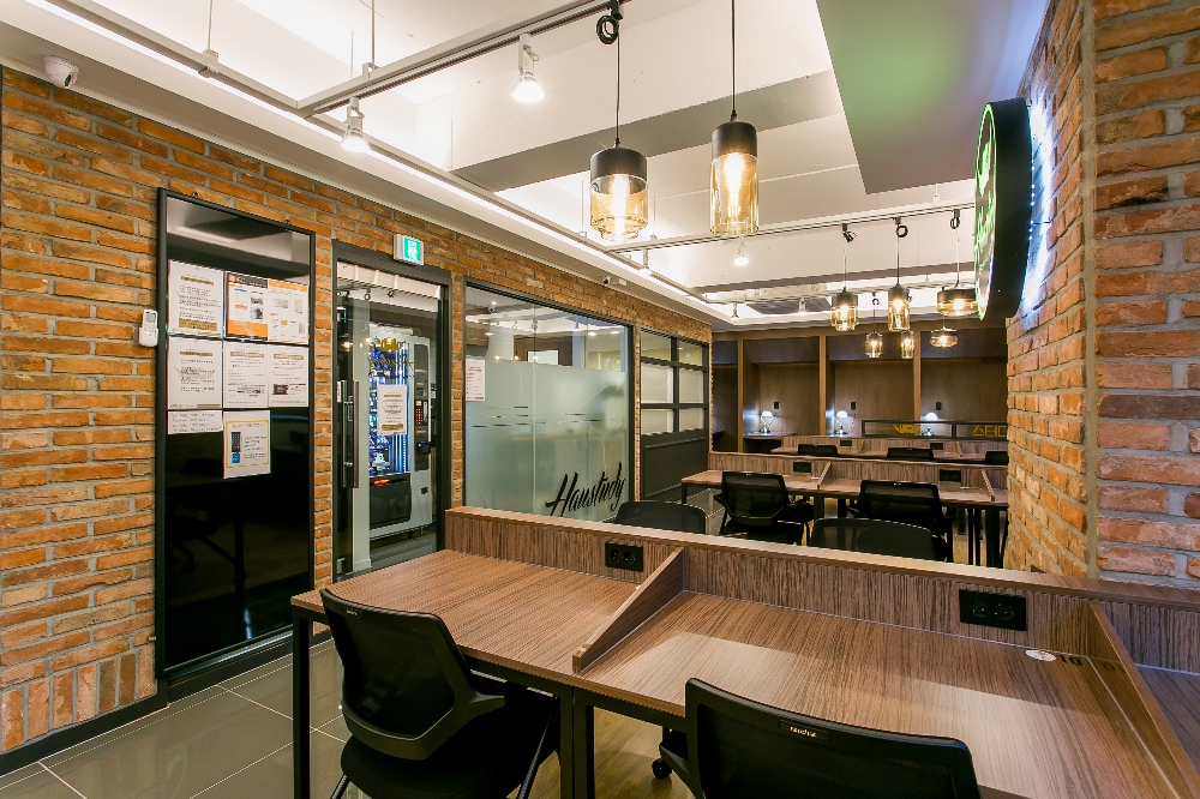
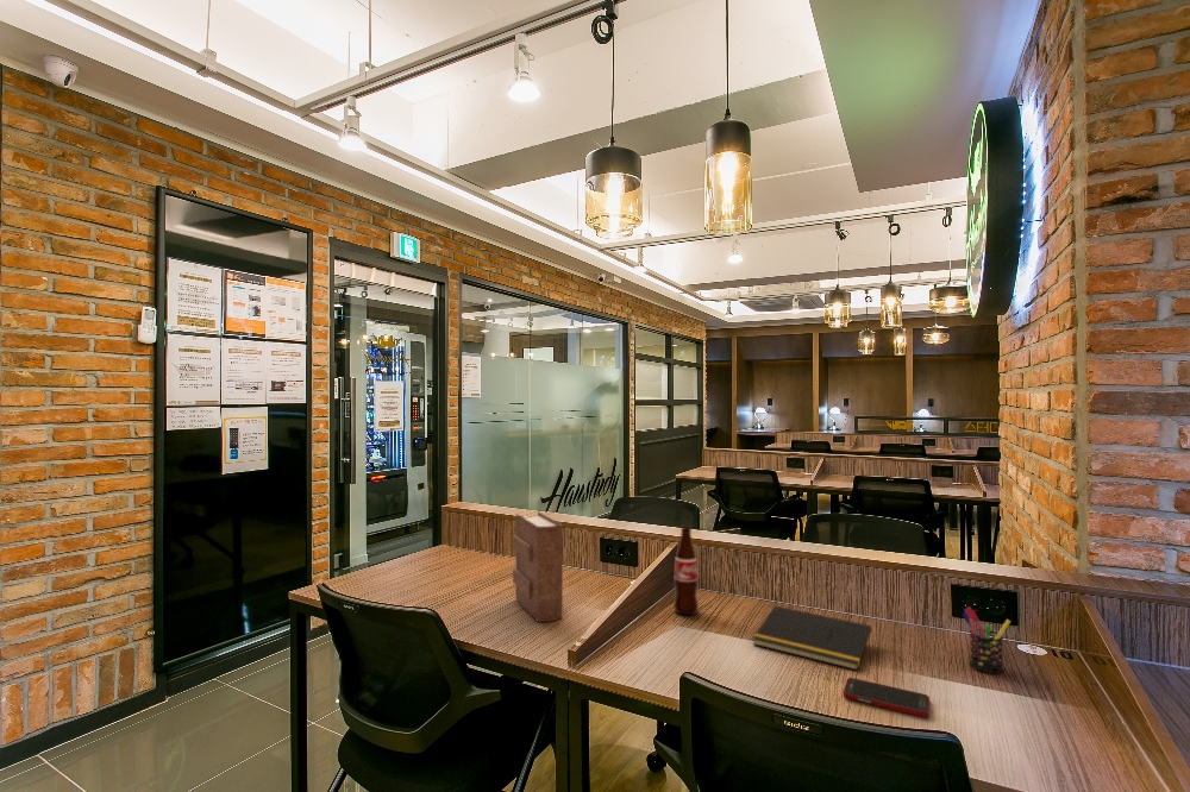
+ notepad [751,604,872,671]
+ cell phone [843,677,931,718]
+ book [512,510,564,623]
+ pen holder [960,606,1012,675]
+ bottle [672,526,700,616]
